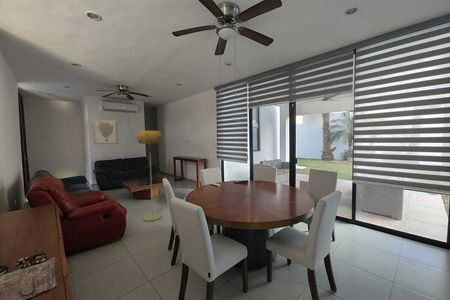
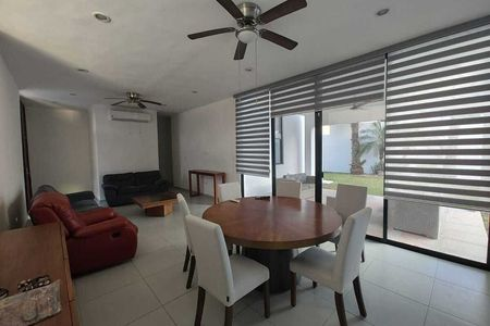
- wall art [92,117,119,145]
- floor lamp [136,130,163,222]
